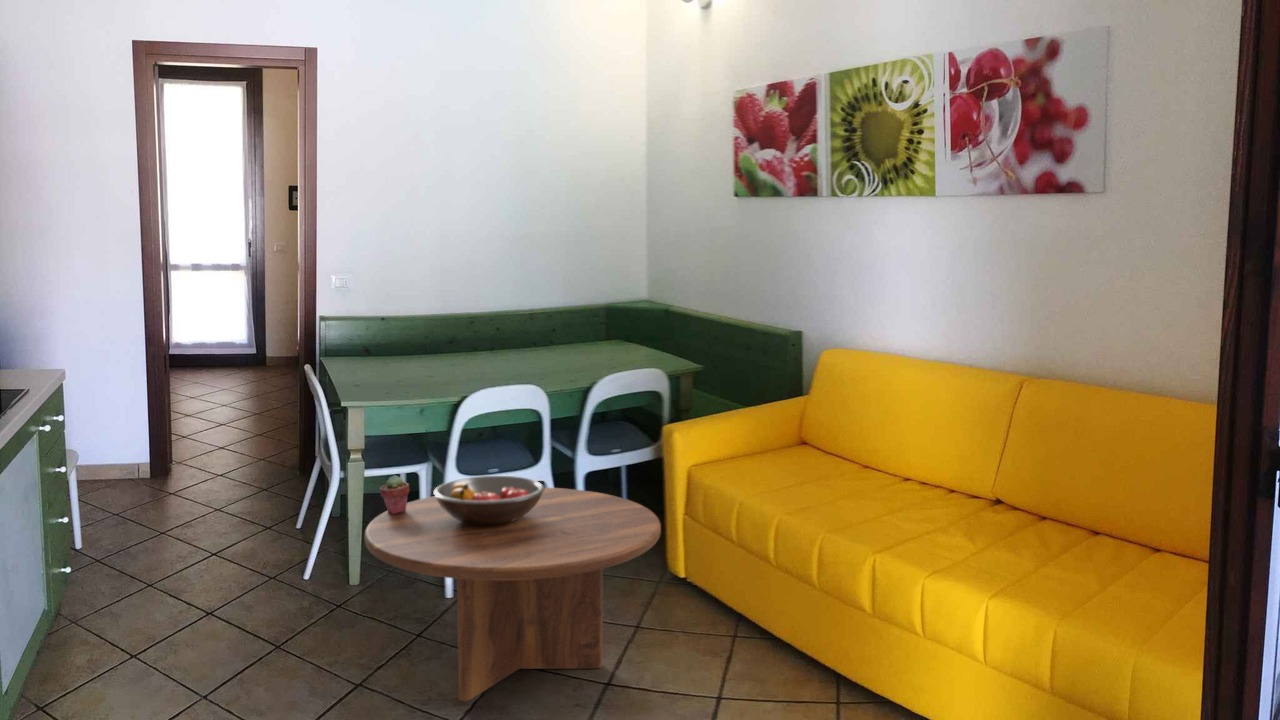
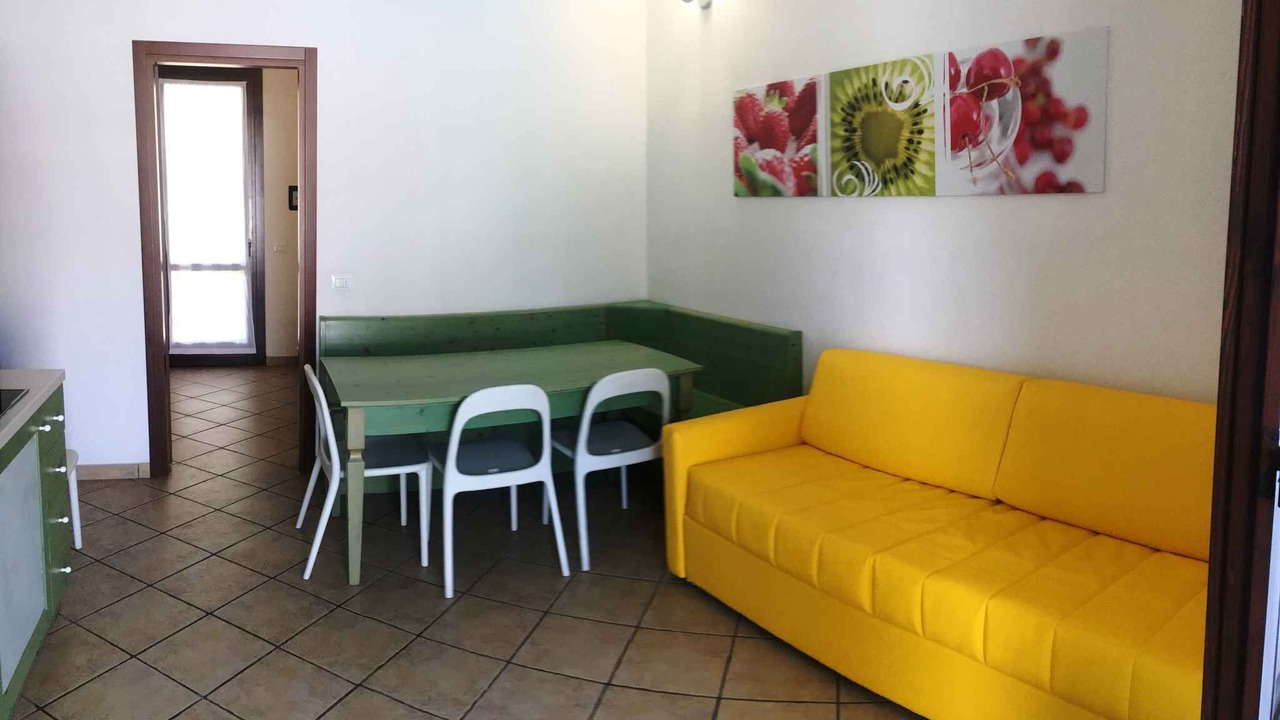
- coffee table [364,487,662,702]
- fruit bowl [432,475,546,525]
- potted succulent [379,474,410,514]
